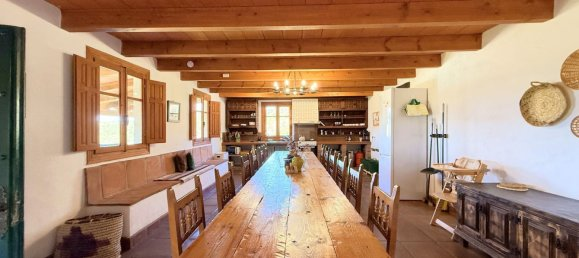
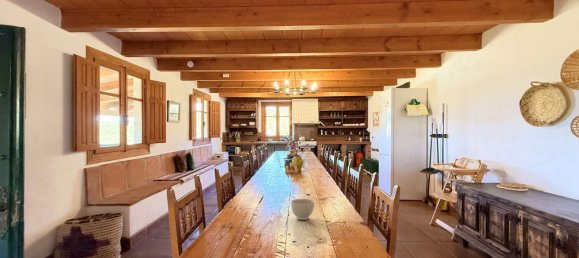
+ bowl [290,198,315,221]
